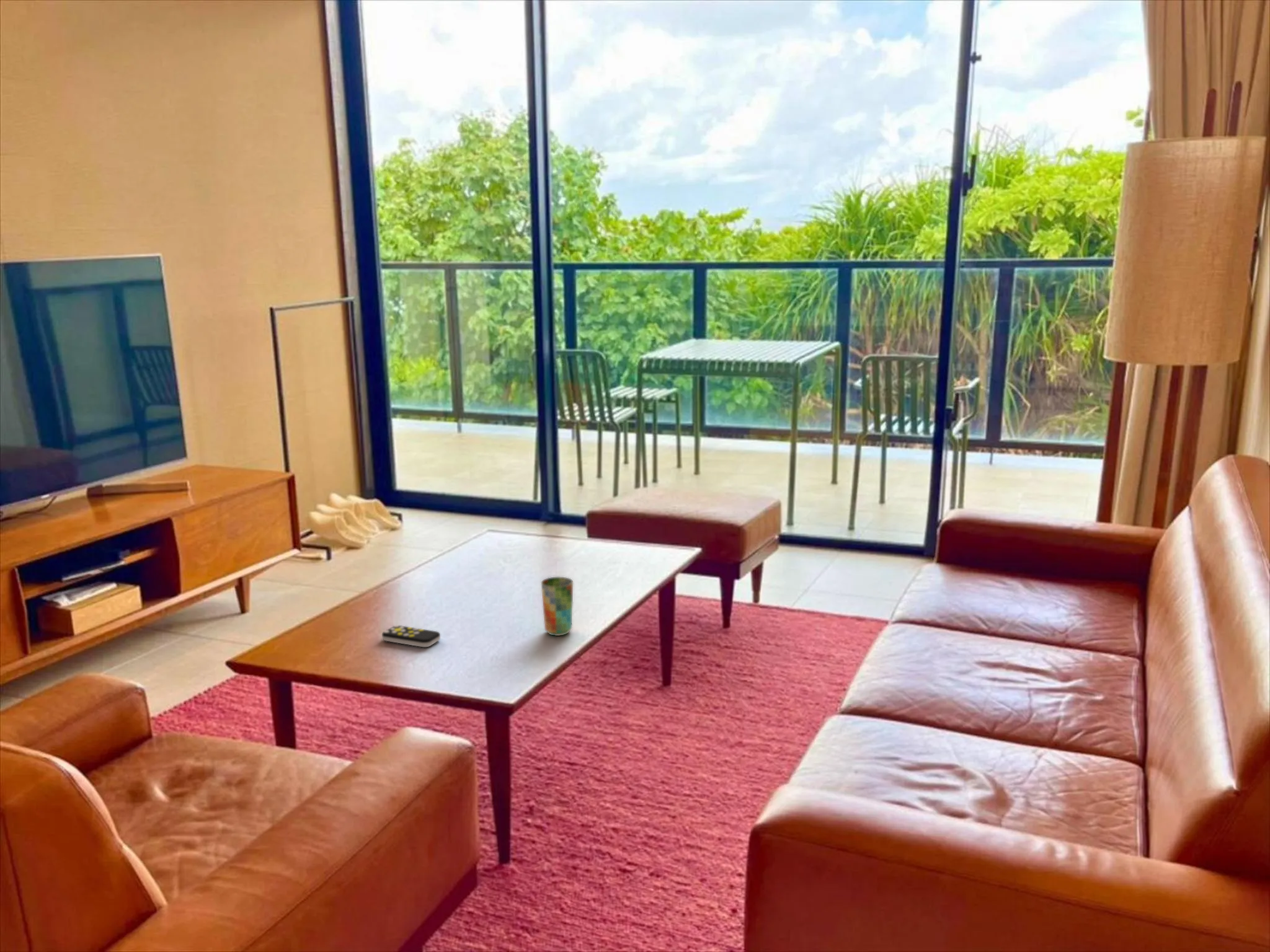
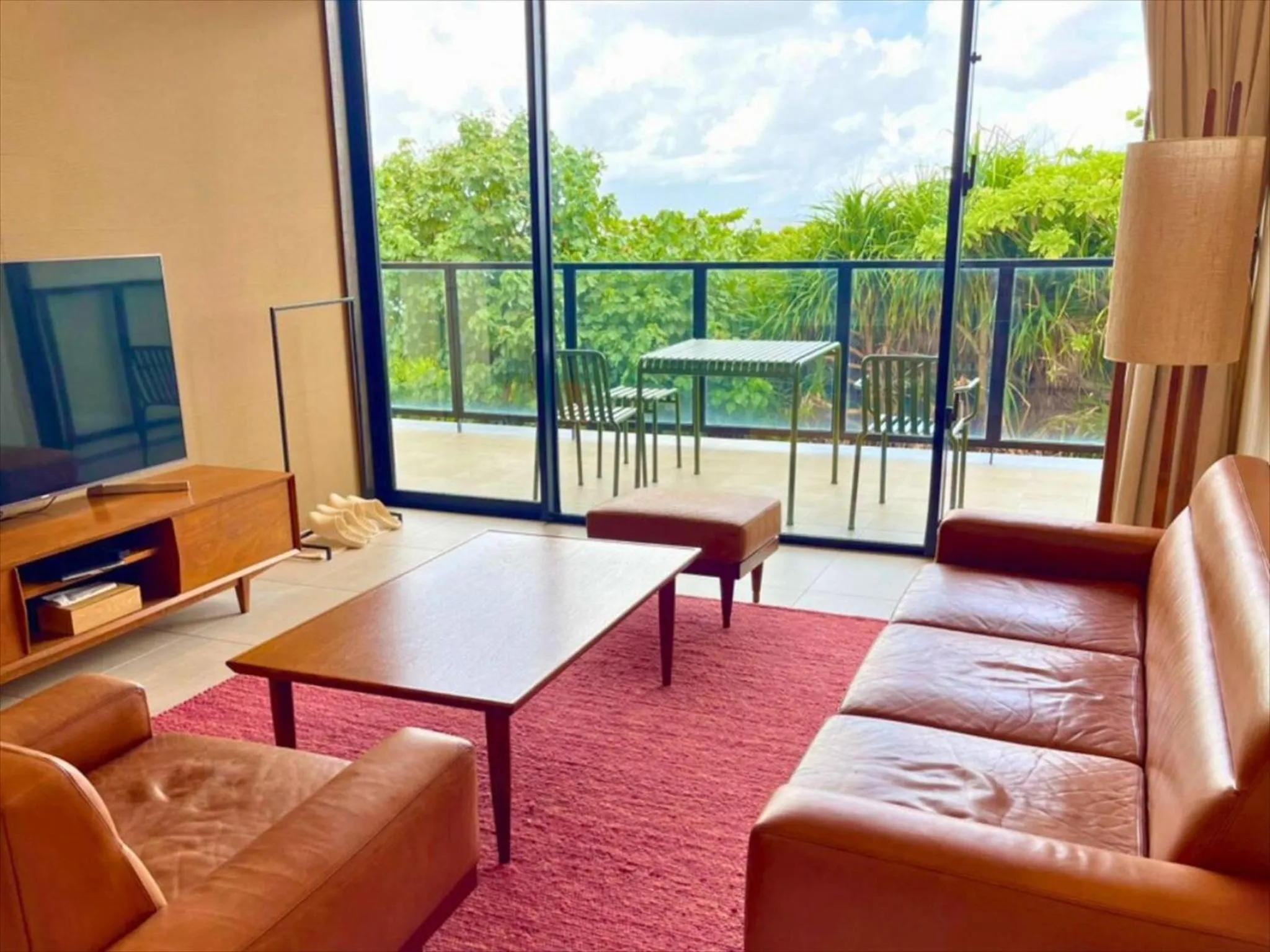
- remote control [381,624,441,648]
- cup [541,576,574,637]
